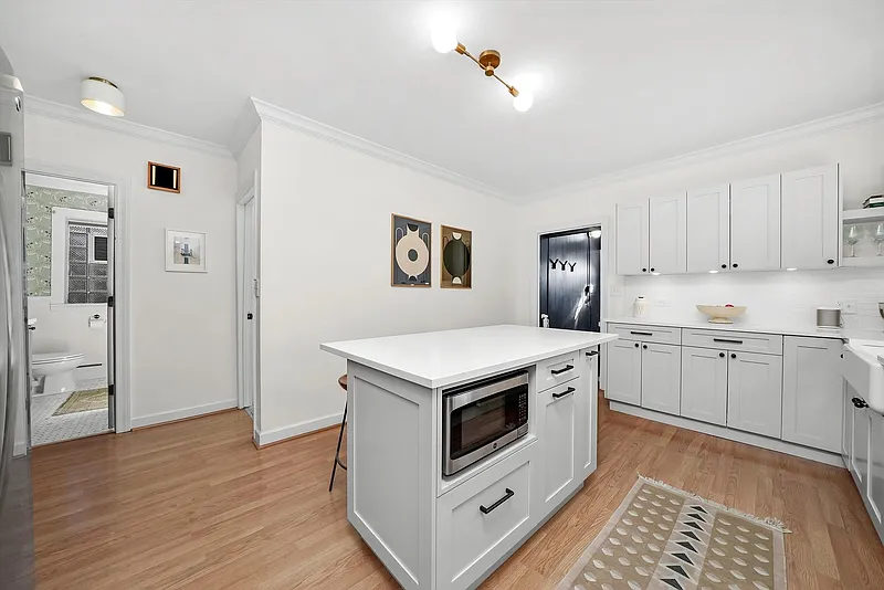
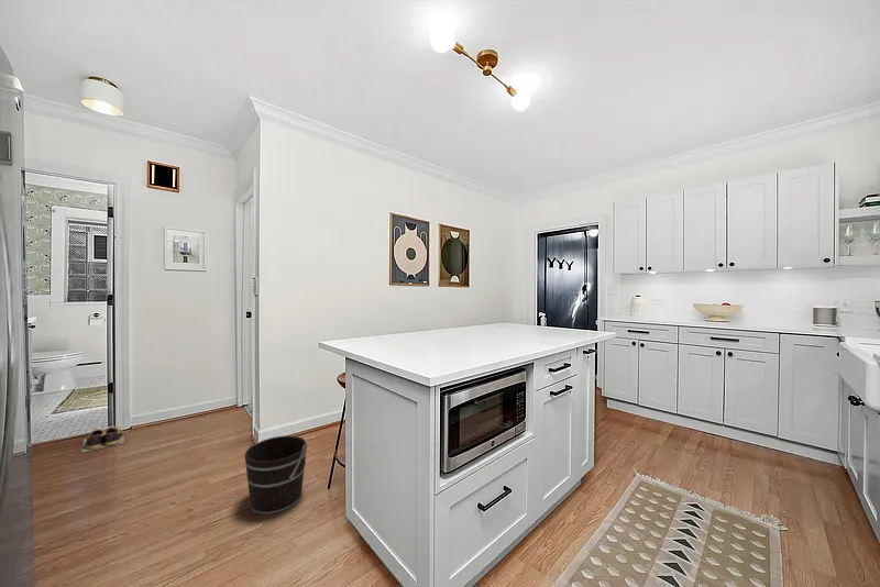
+ bucket [244,434,308,516]
+ shoes [80,425,125,454]
